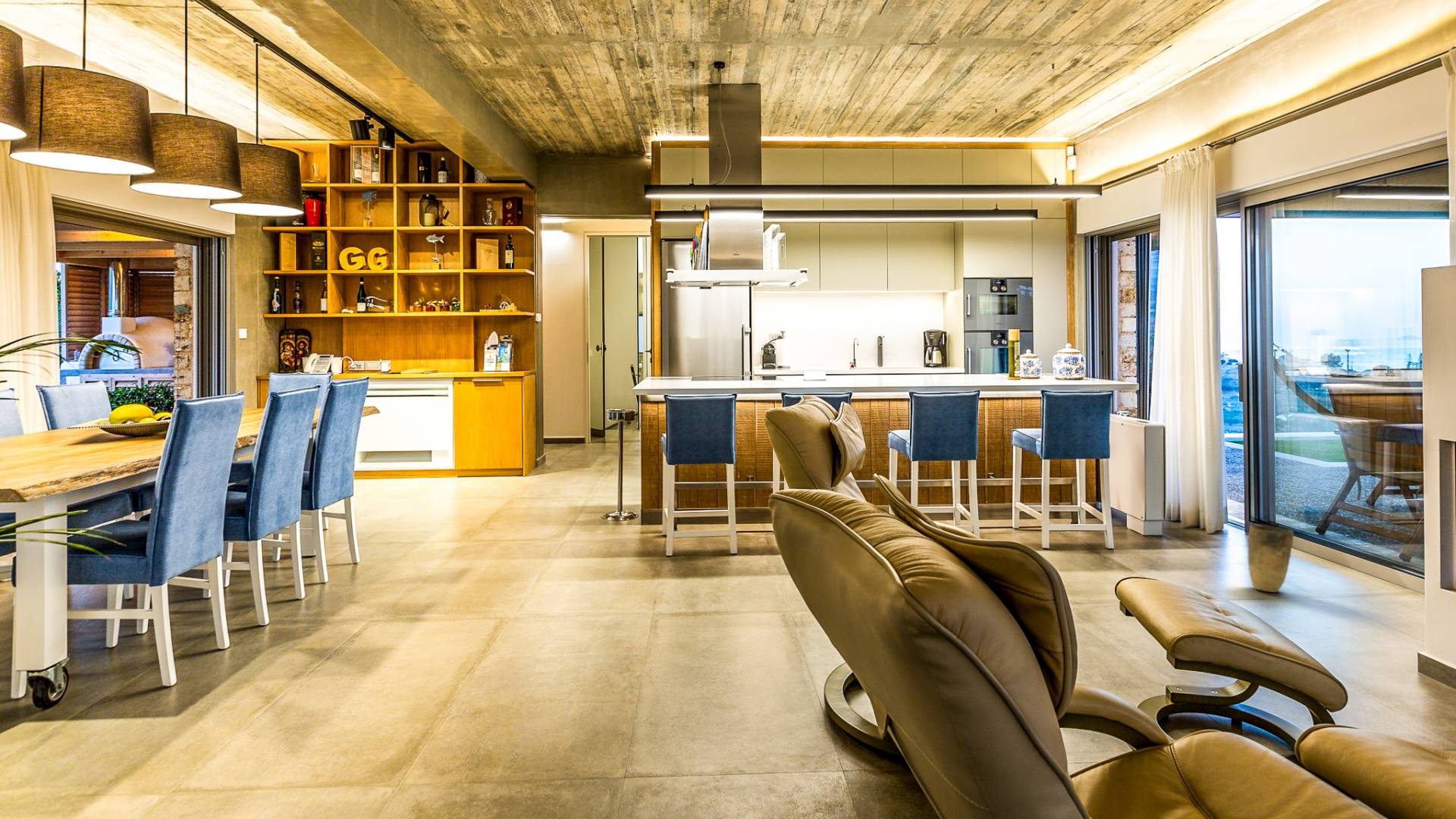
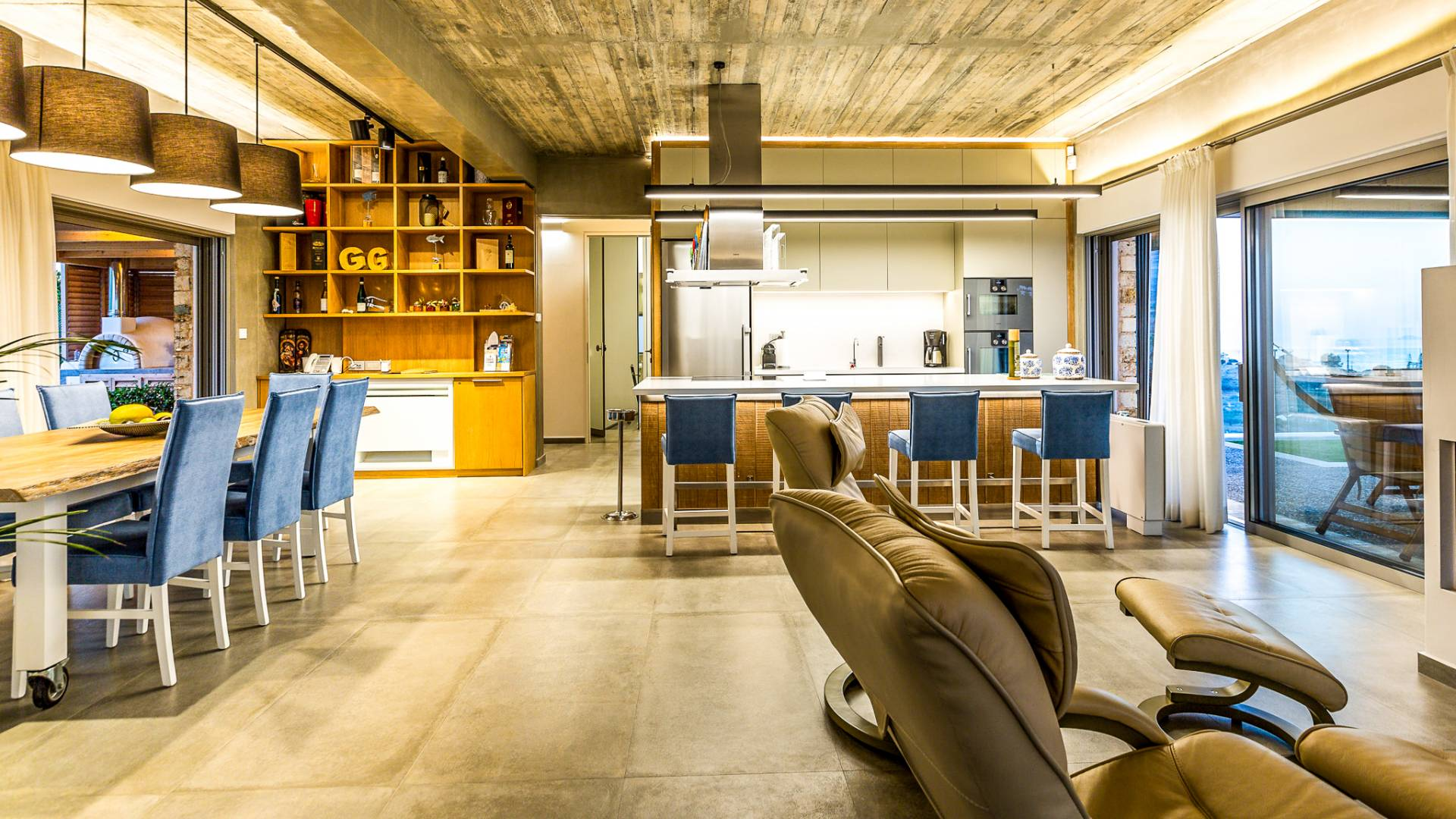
- vase [1247,524,1294,593]
